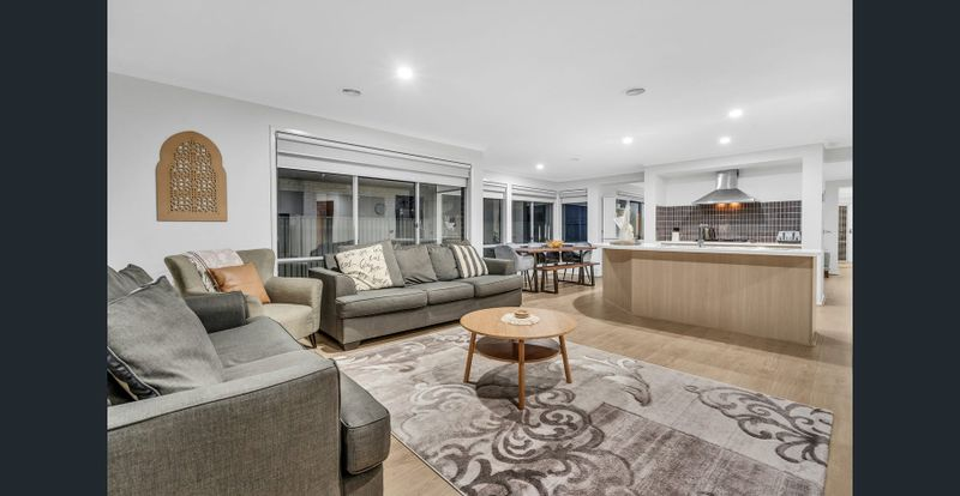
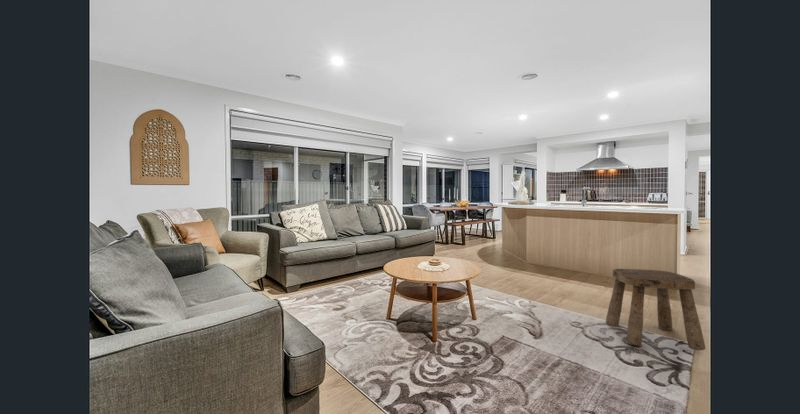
+ stool [605,268,707,351]
